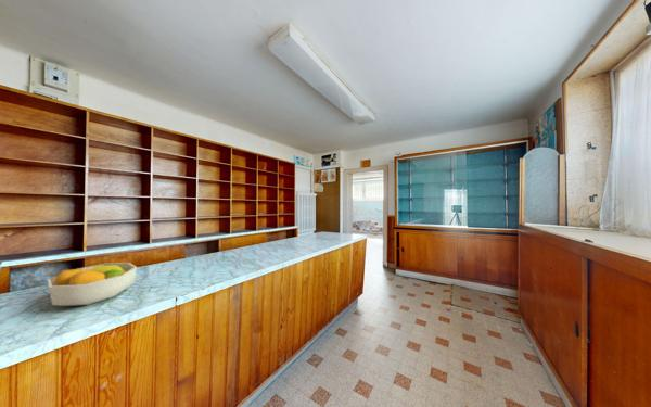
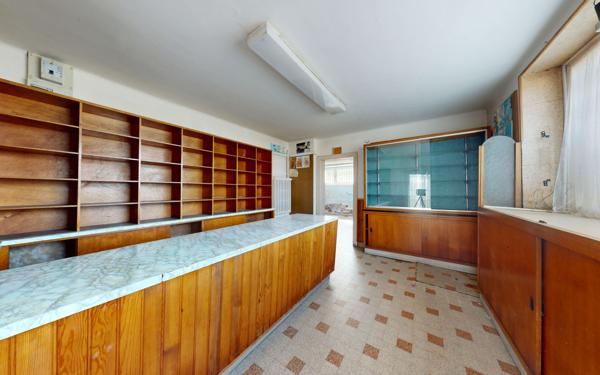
- fruit bowl [47,262,138,307]
